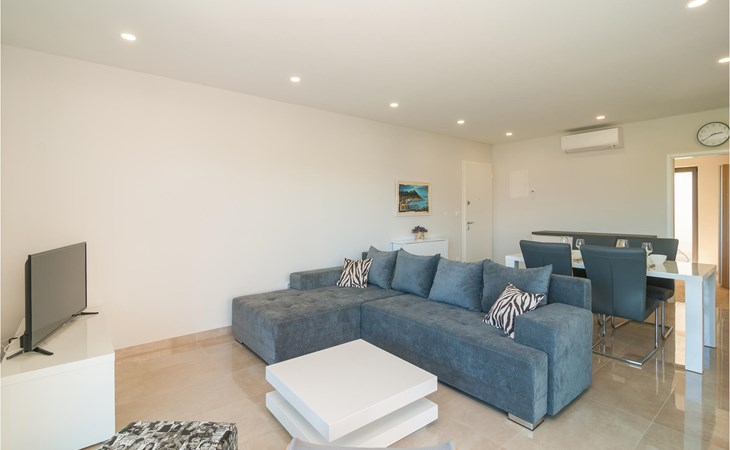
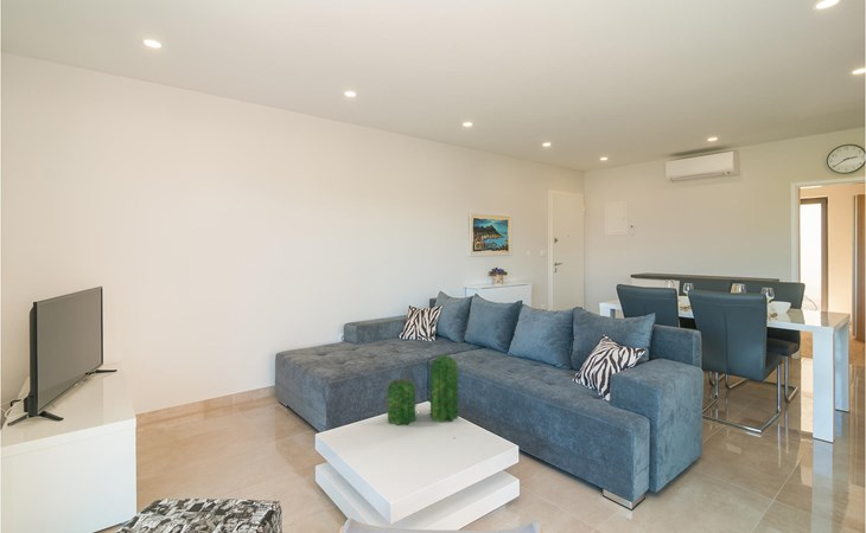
+ plant [384,352,461,439]
